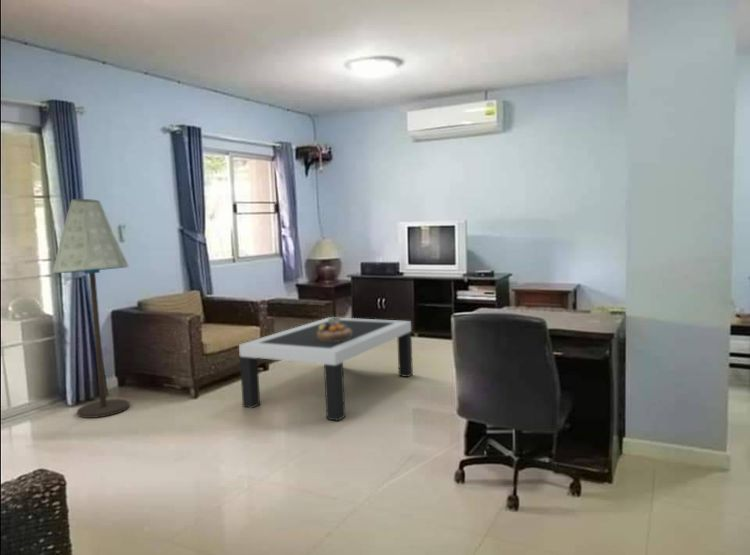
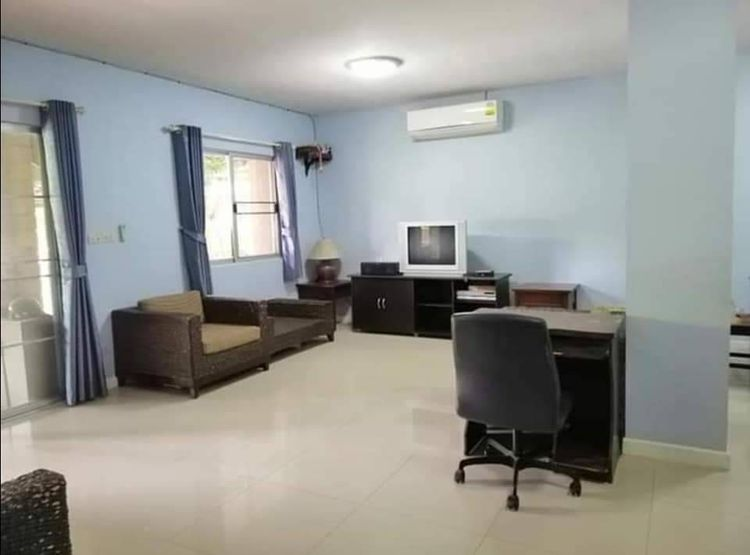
- floor lamp [52,198,130,419]
- coffee table [238,316,414,422]
- decorative bowl [317,317,352,342]
